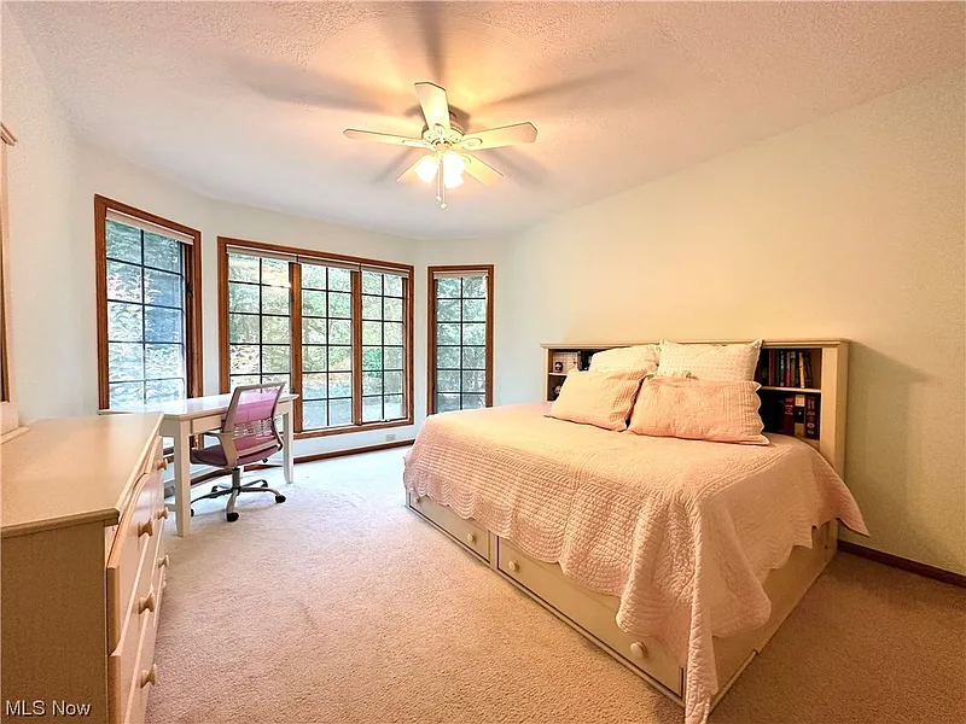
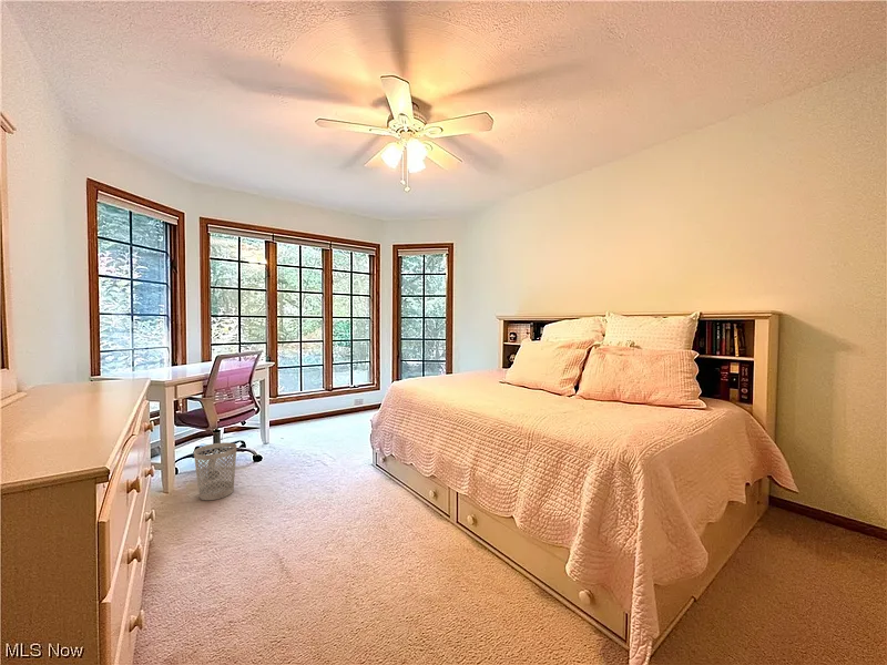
+ wastebasket [193,441,238,501]
